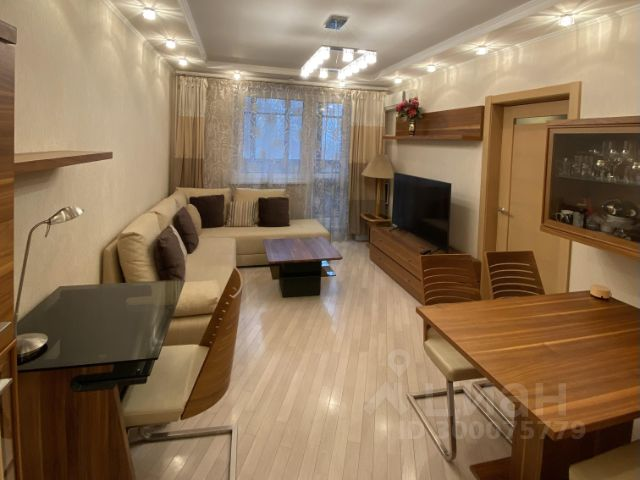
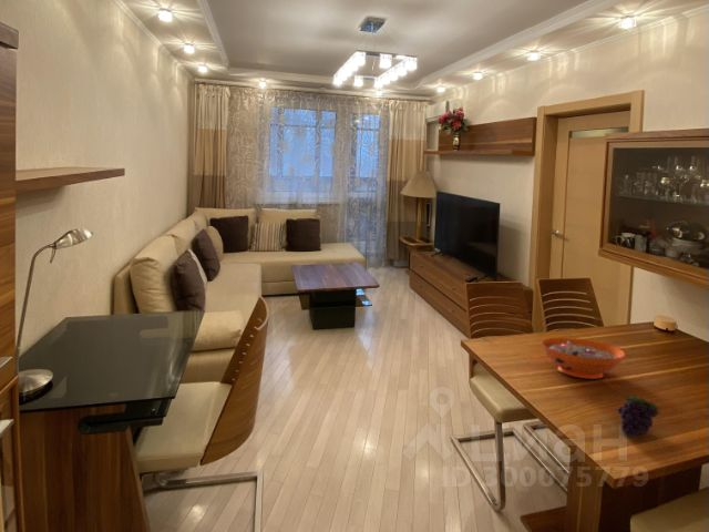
+ decorative bowl [542,337,626,380]
+ fruit [616,395,661,438]
